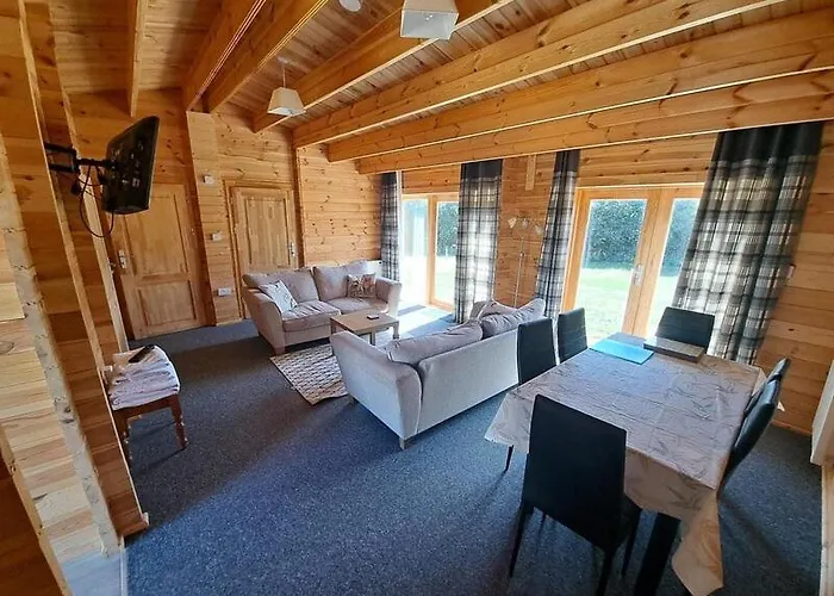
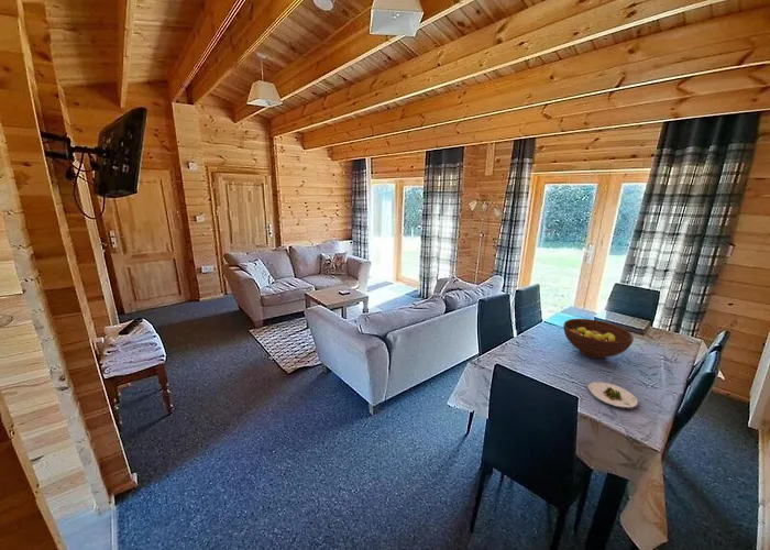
+ salad plate [587,381,639,410]
+ fruit bowl [562,318,635,360]
